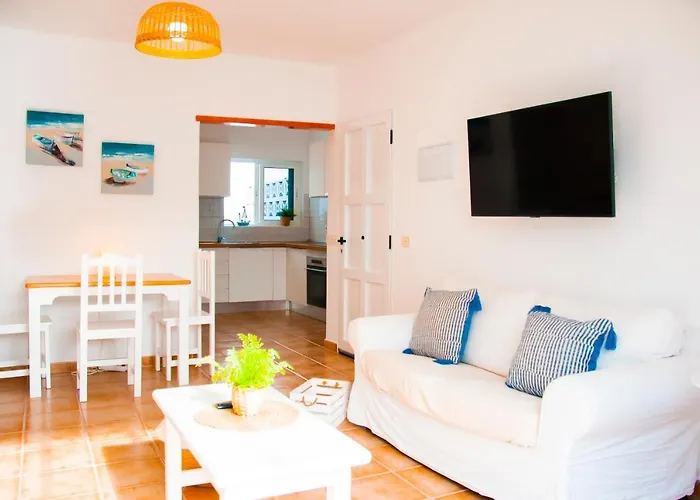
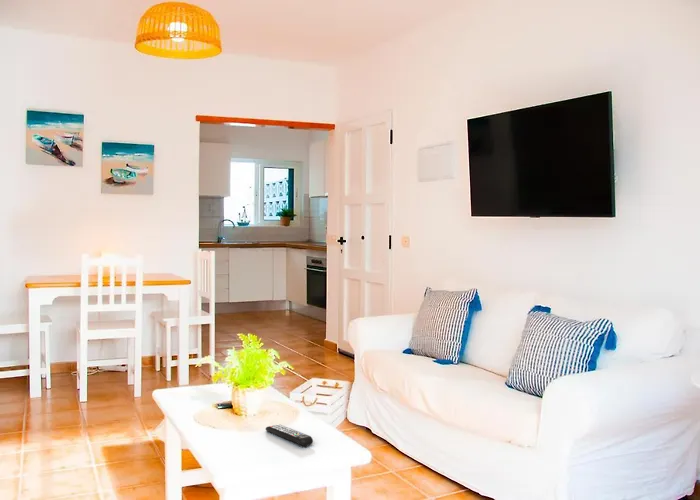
+ remote control [265,423,314,447]
